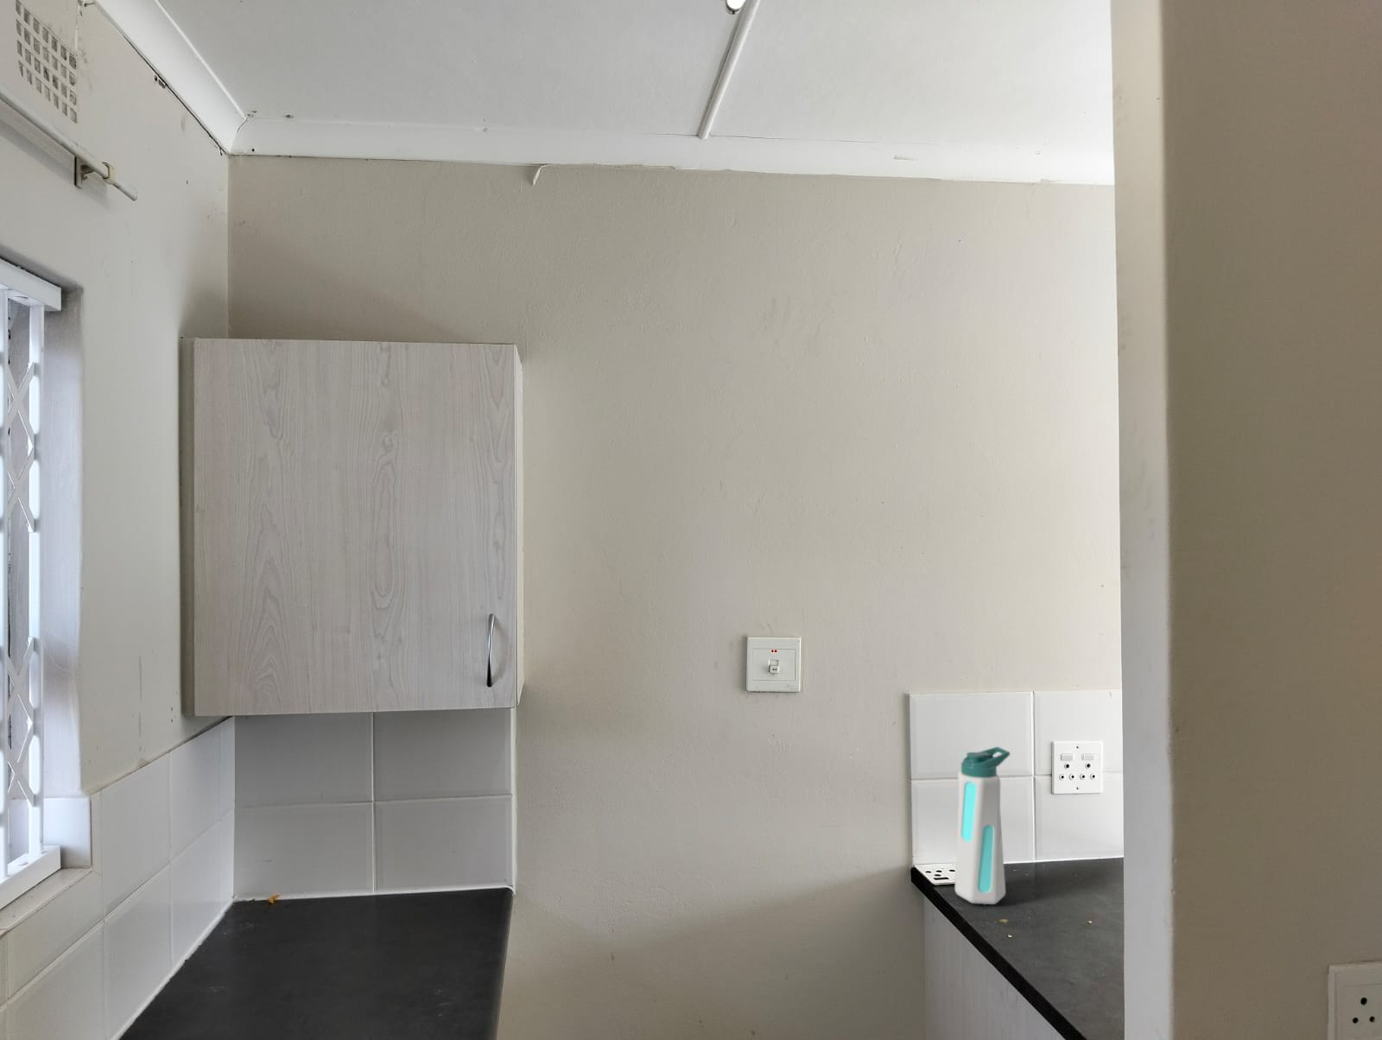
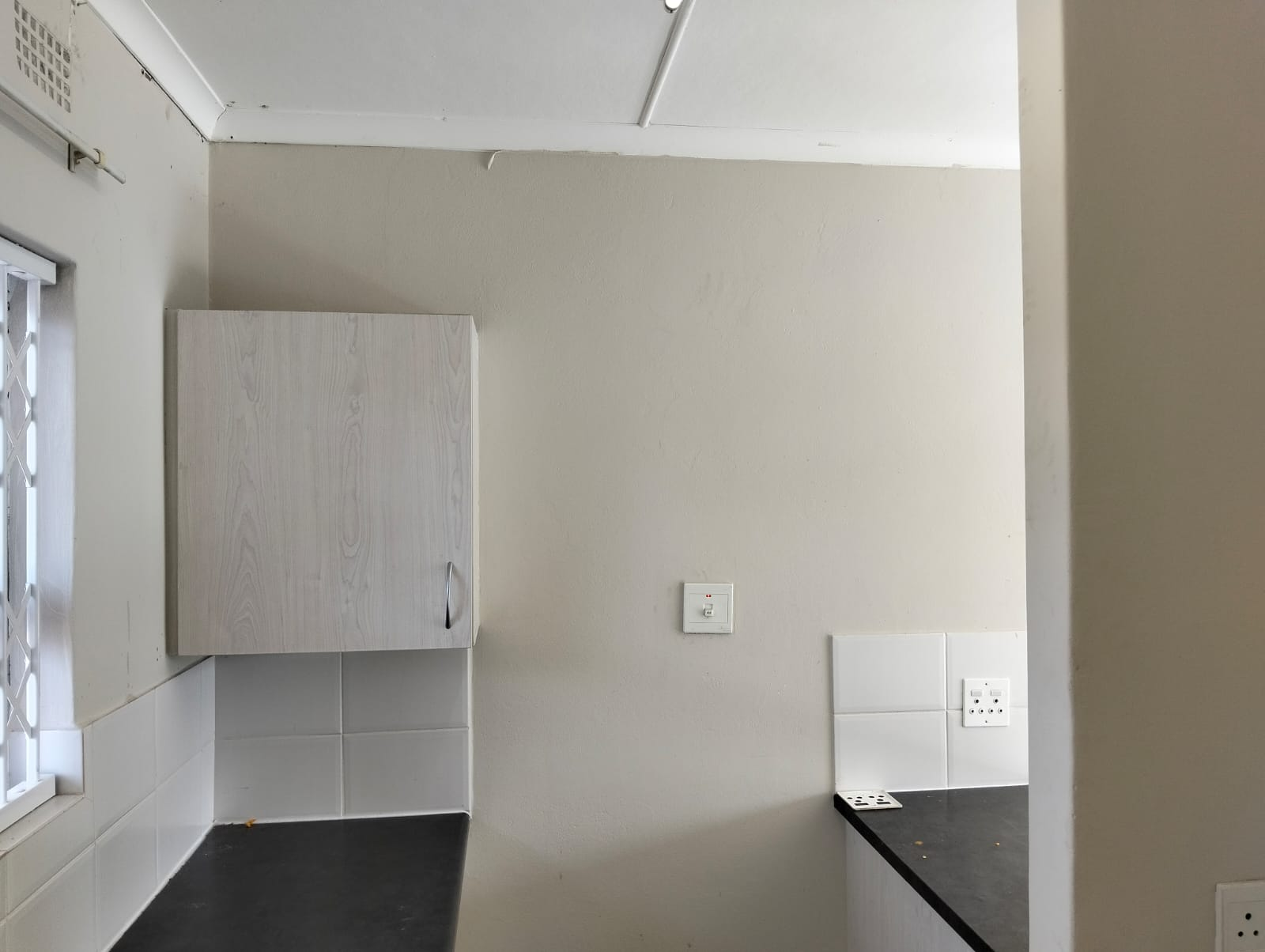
- water bottle [955,745,1011,906]
